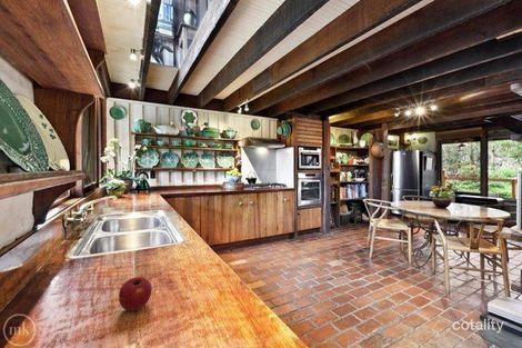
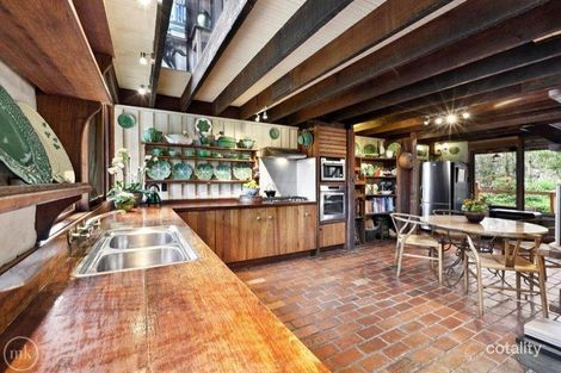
- apple [118,276,153,312]
